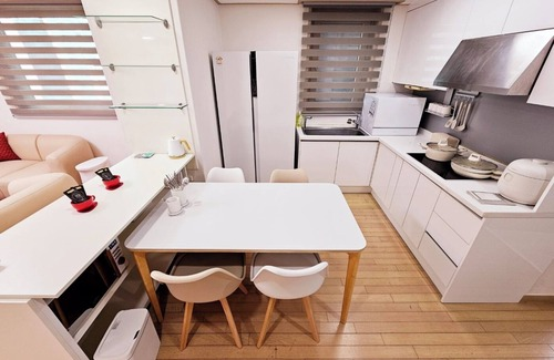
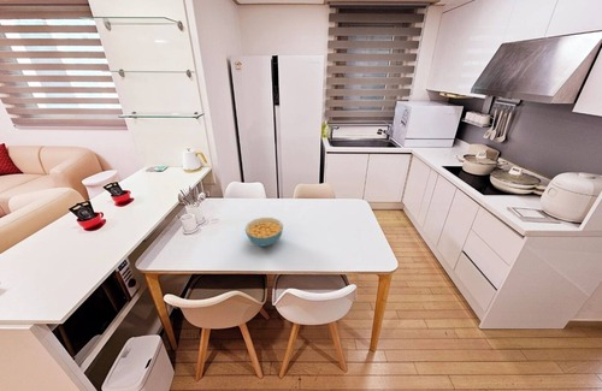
+ cereal bowl [244,217,284,248]
